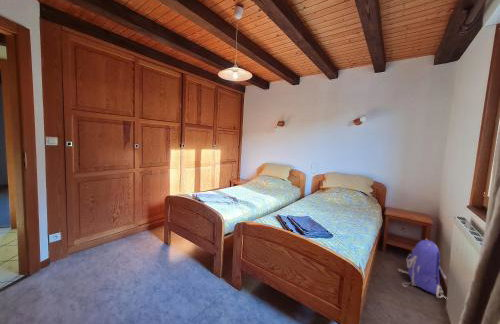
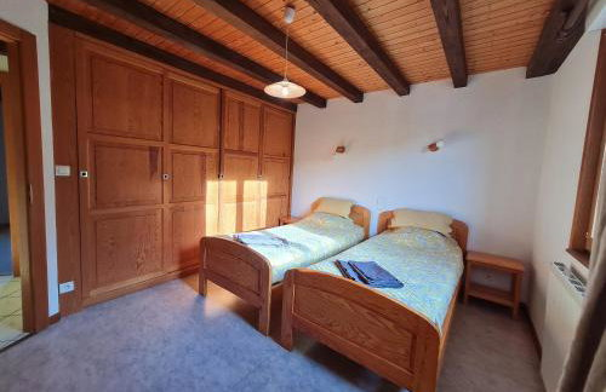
- backpack [397,238,448,299]
